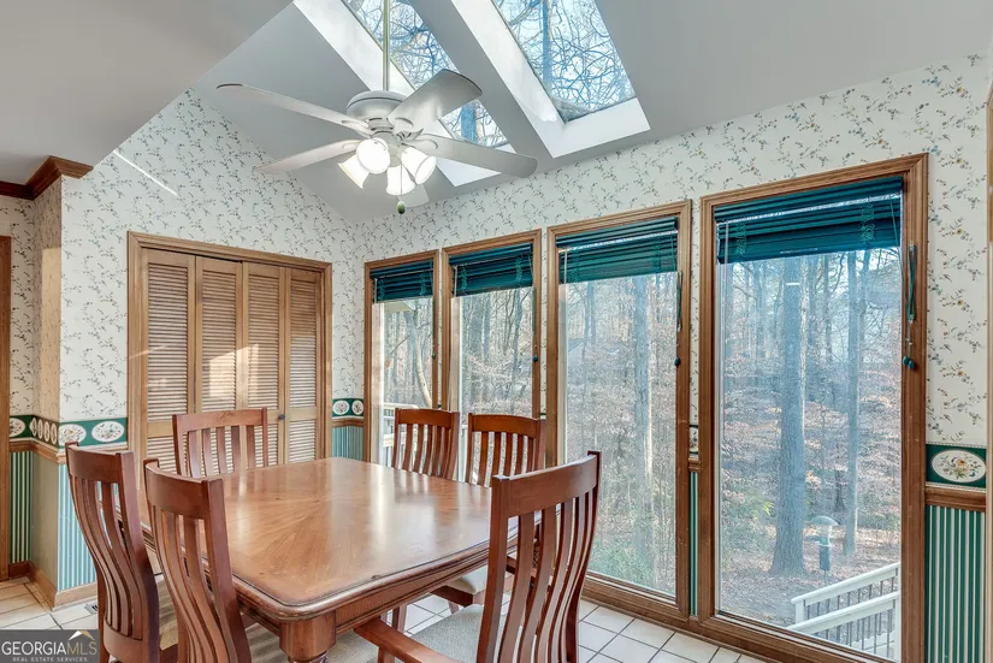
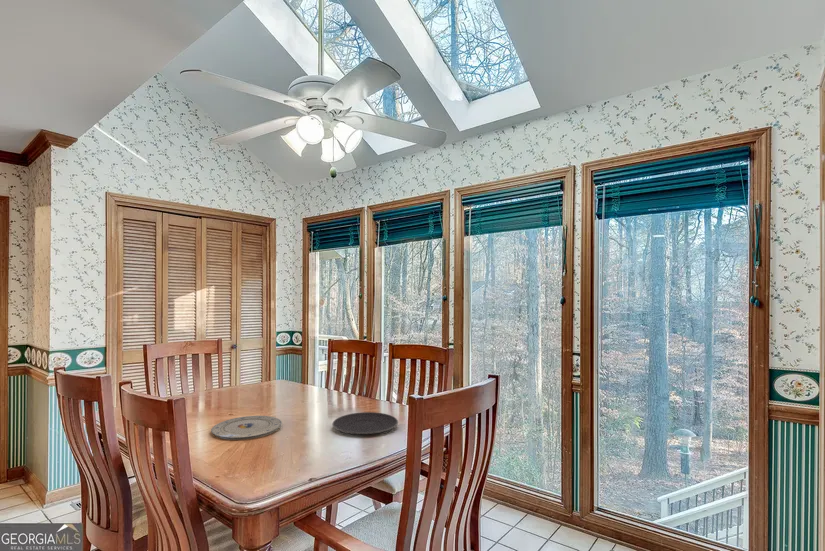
+ plate [331,411,399,436]
+ plate [210,415,283,441]
